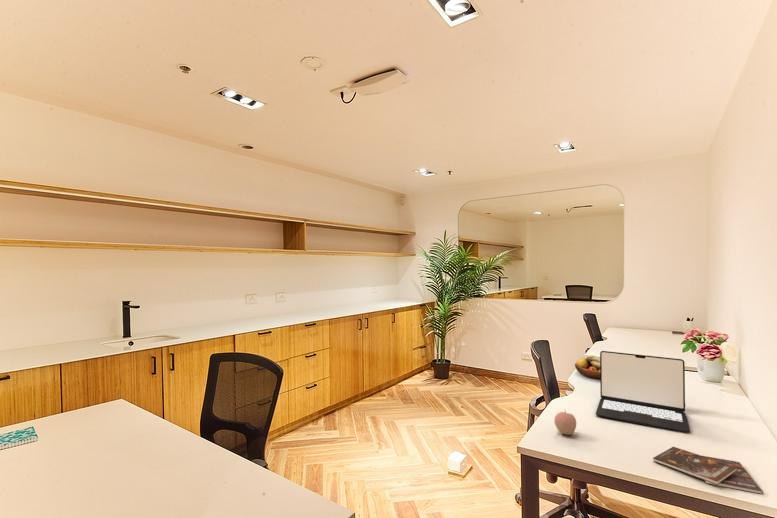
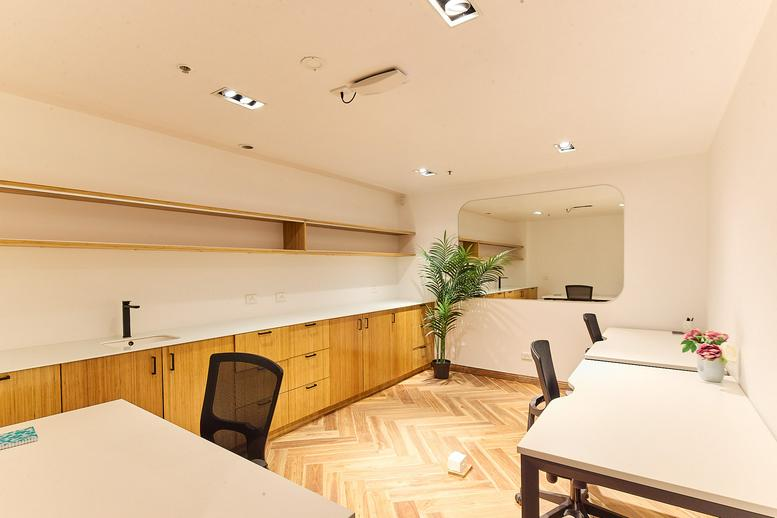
- apple [553,410,577,436]
- fruit bowl [574,354,600,380]
- laptop [595,350,691,434]
- booklet [652,446,764,495]
